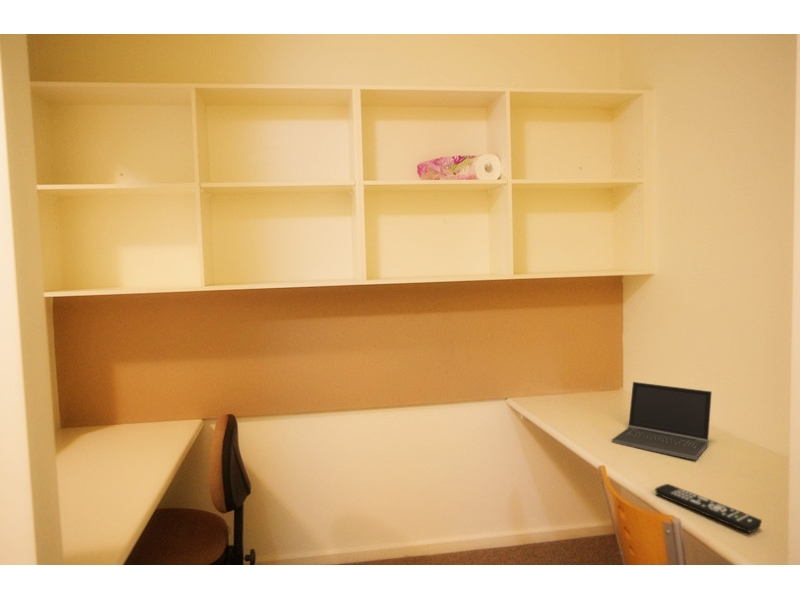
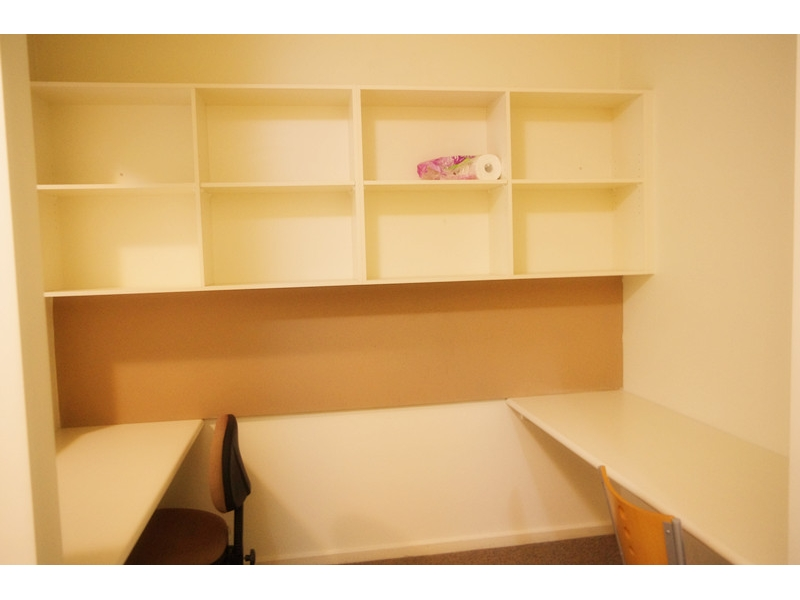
- laptop computer [611,381,713,461]
- remote control [654,483,763,533]
